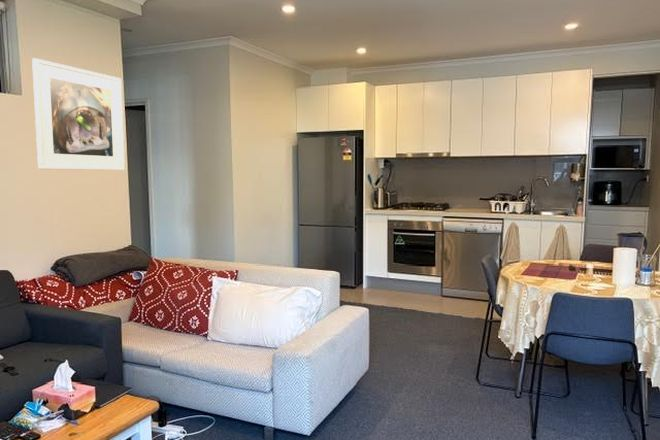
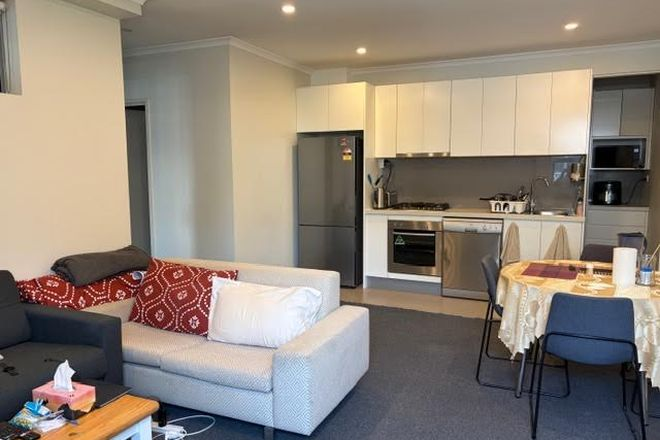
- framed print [31,57,126,171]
